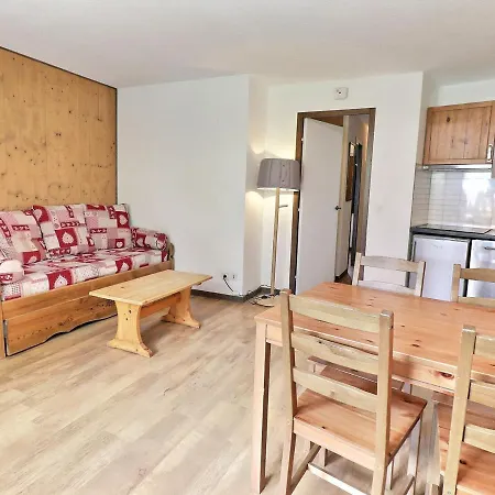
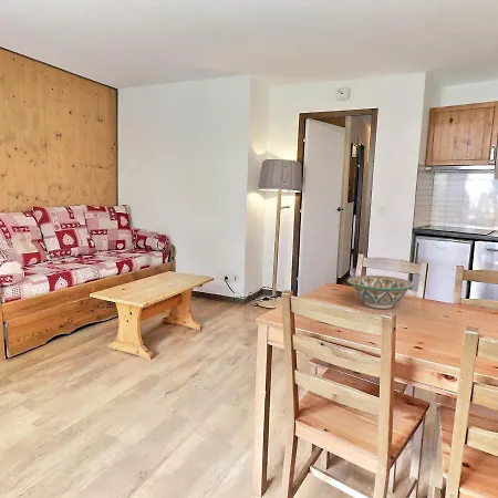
+ decorative bowl [346,274,415,310]
